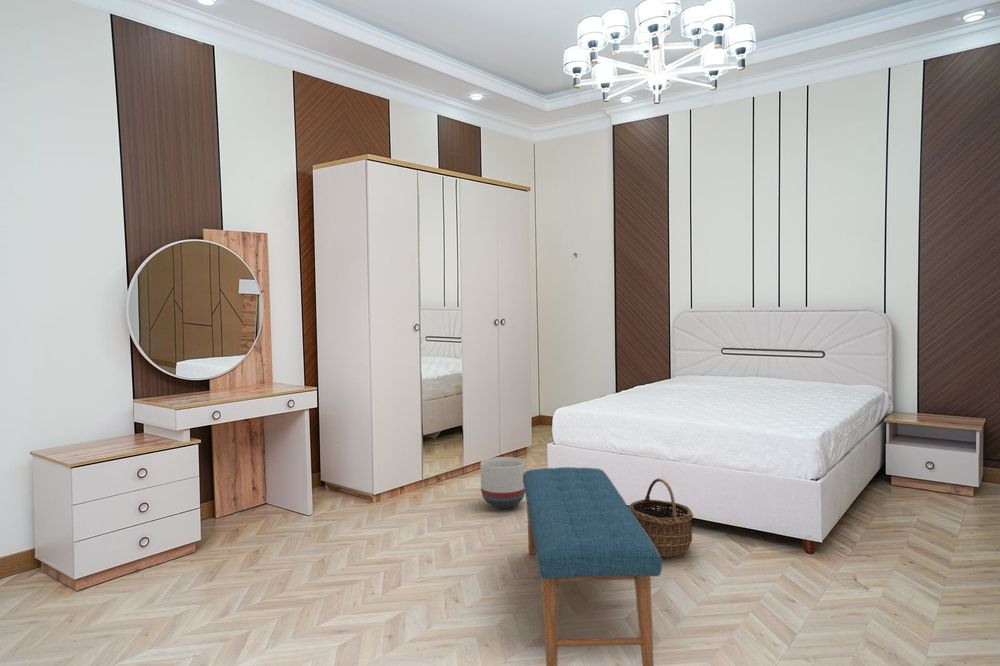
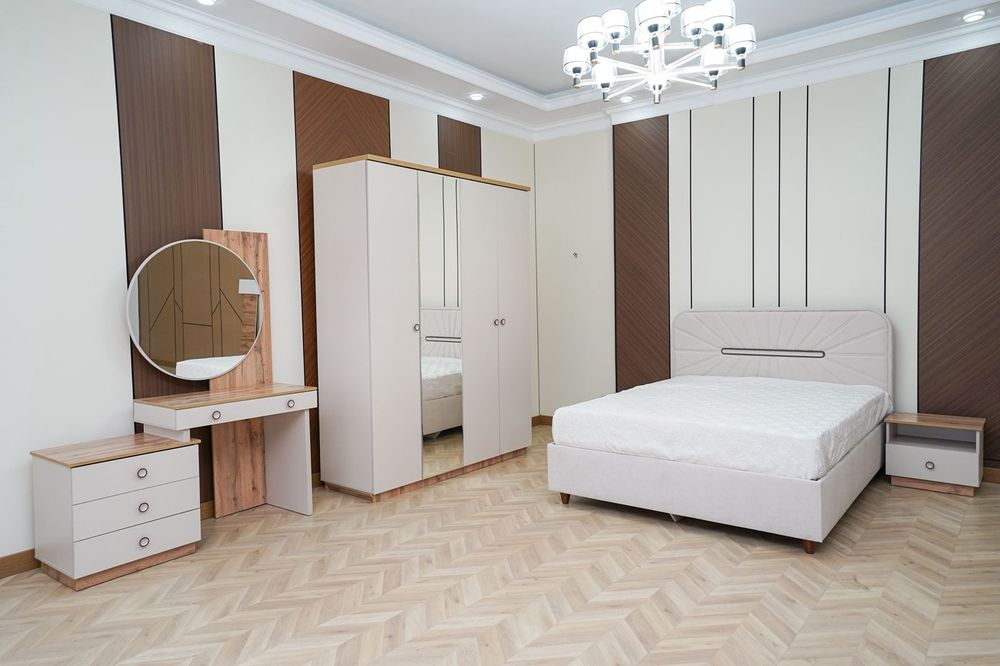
- bench [523,466,663,666]
- planter [480,456,526,509]
- wicker basket [628,477,694,558]
